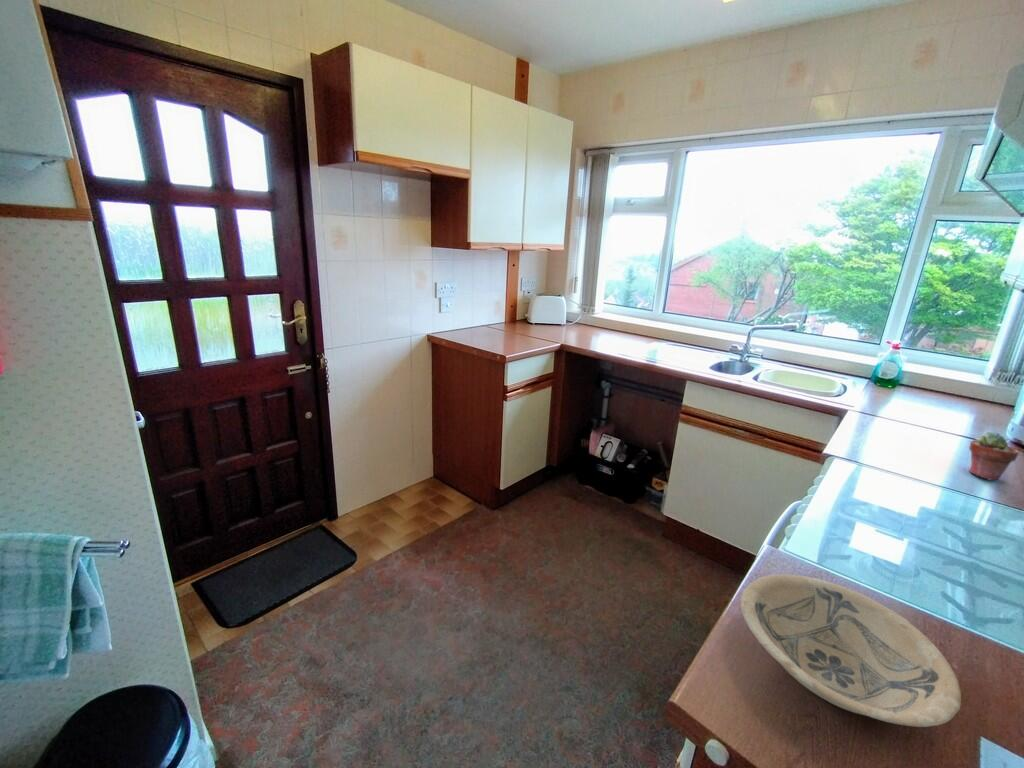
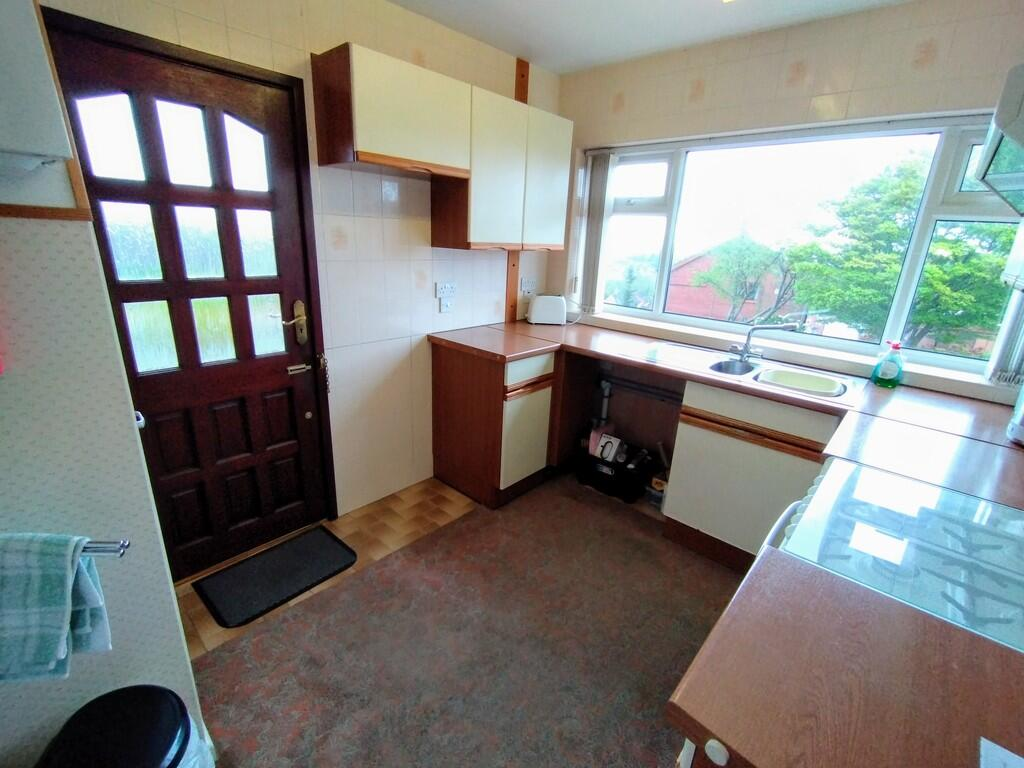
- bowl [739,574,962,728]
- potted succulent [968,431,1020,482]
